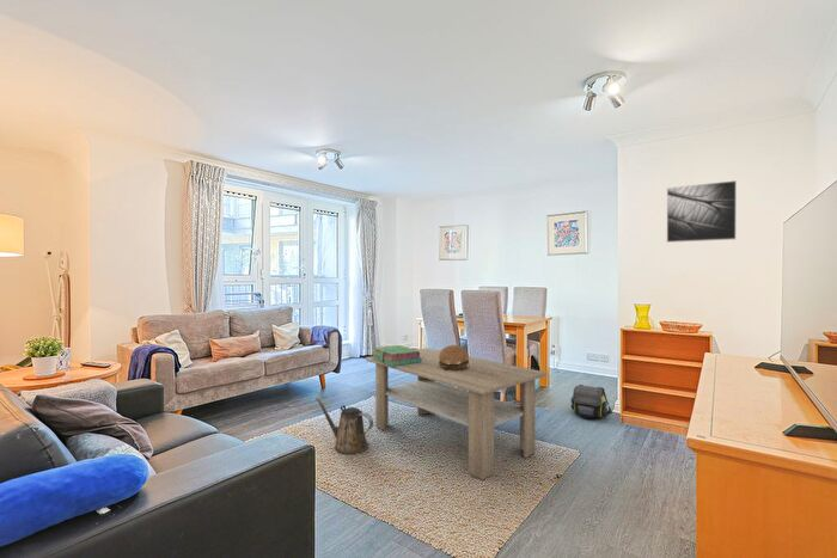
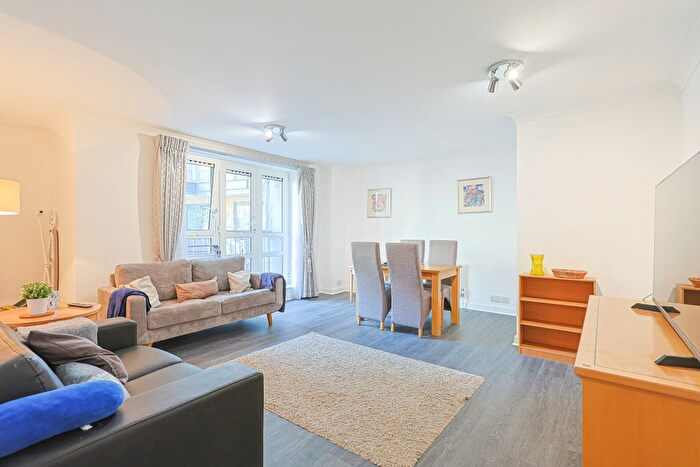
- watering can [314,395,374,455]
- decorative bowl [439,344,470,370]
- stack of books [371,344,421,367]
- coffee table [365,347,548,480]
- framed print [666,179,738,244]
- shoulder bag [570,384,613,419]
